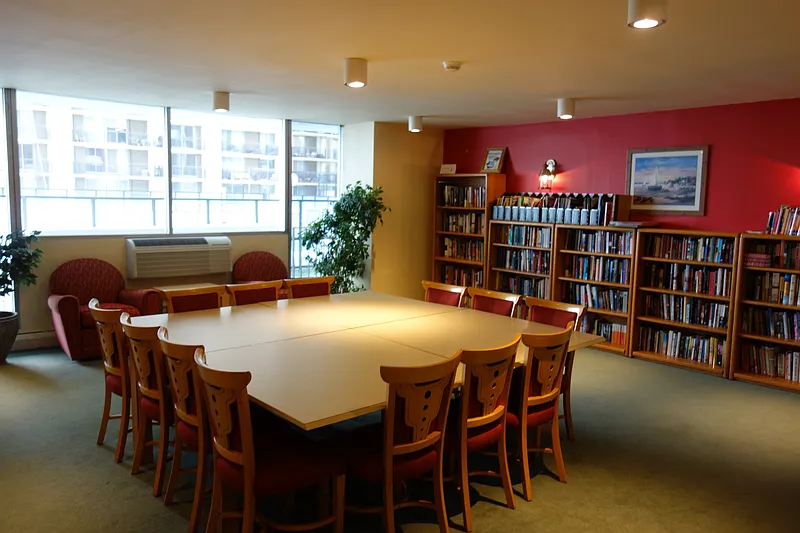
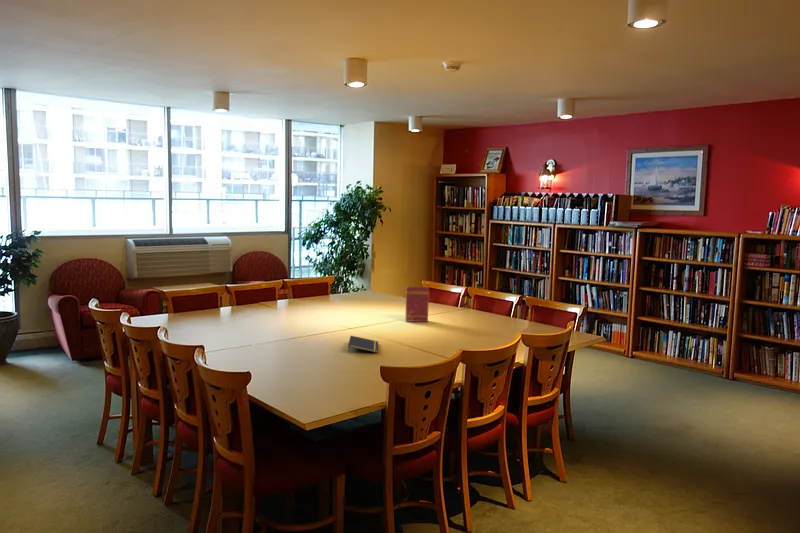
+ book [404,286,430,323]
+ notepad [347,335,379,354]
